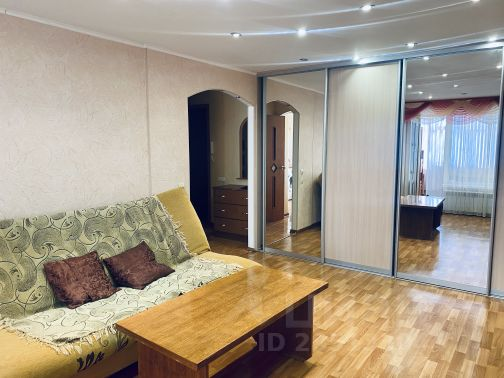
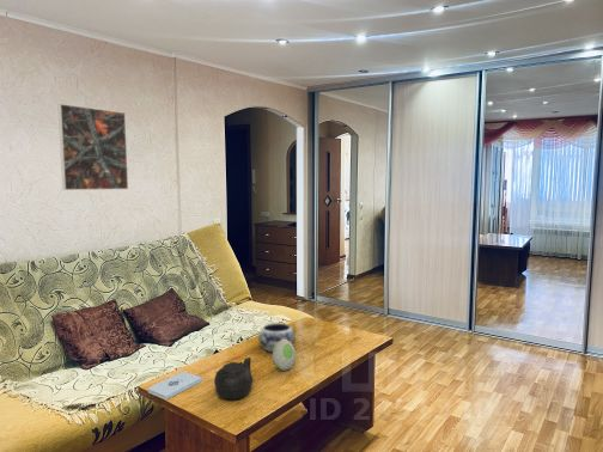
+ teapot [213,356,254,401]
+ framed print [56,103,129,191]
+ decorative egg [272,340,297,372]
+ notepad [147,371,203,401]
+ decorative bowl [257,322,296,354]
